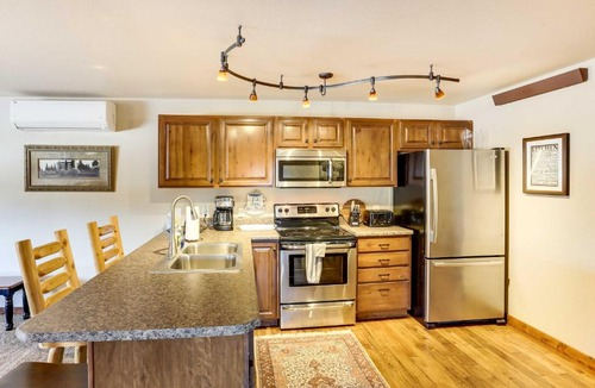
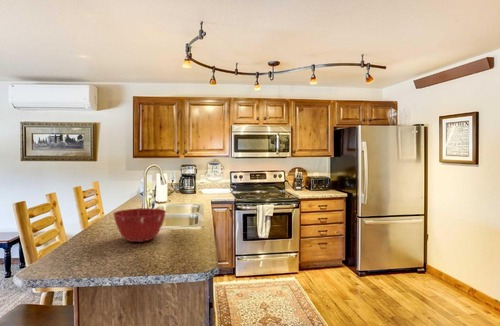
+ mixing bowl [112,207,167,243]
